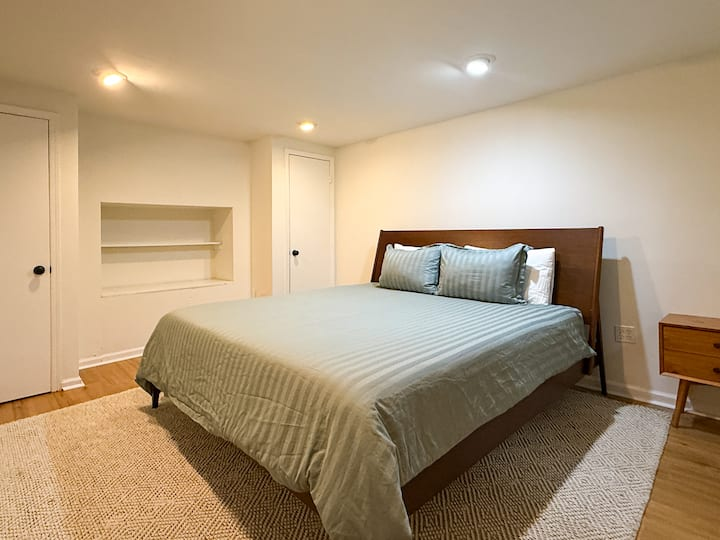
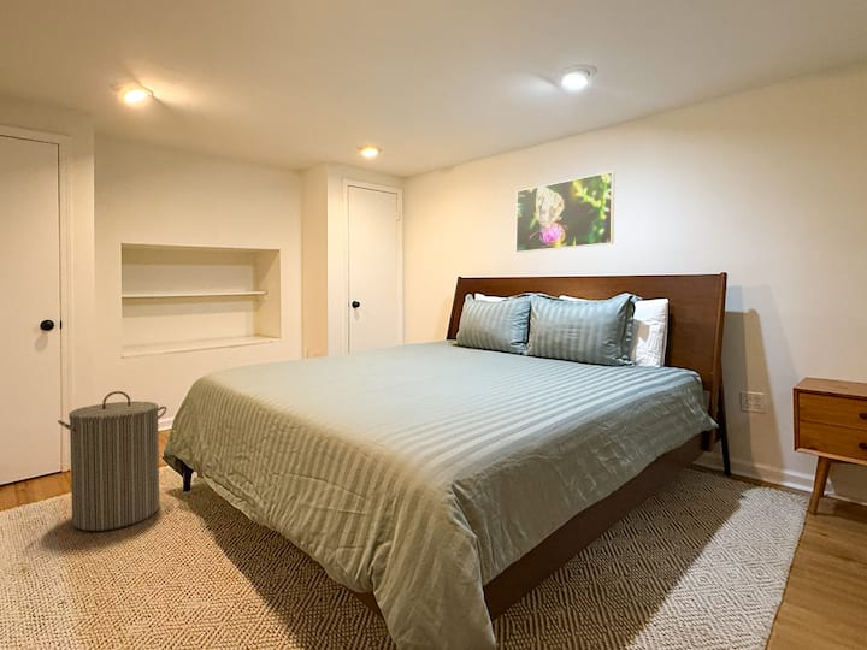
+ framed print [514,170,615,254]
+ laundry hamper [57,390,167,532]
